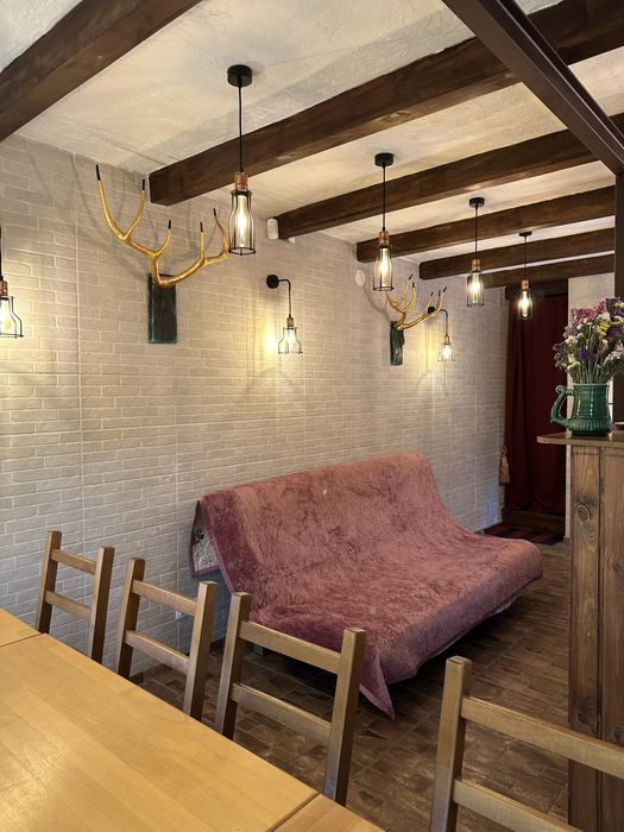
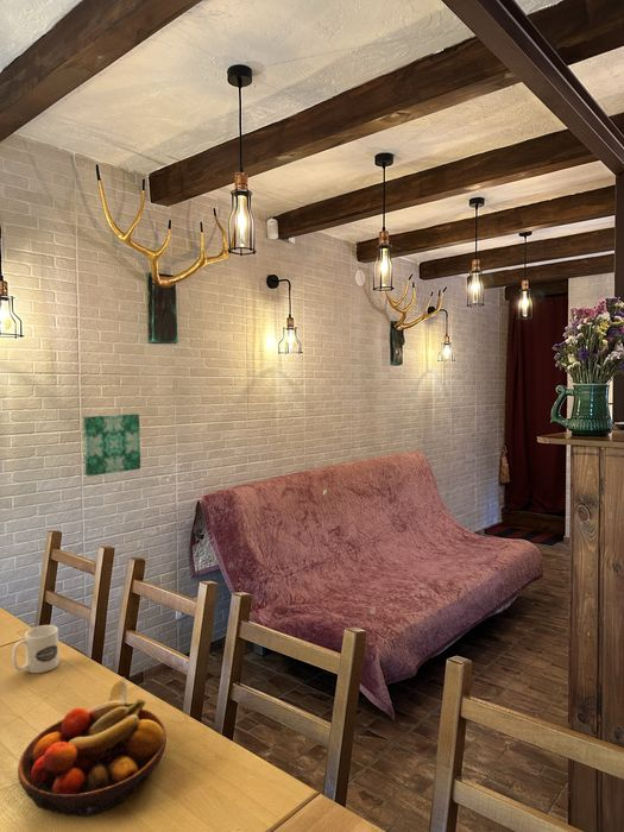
+ fruit bowl [17,675,168,818]
+ mug [11,624,61,674]
+ wall art [82,412,141,478]
